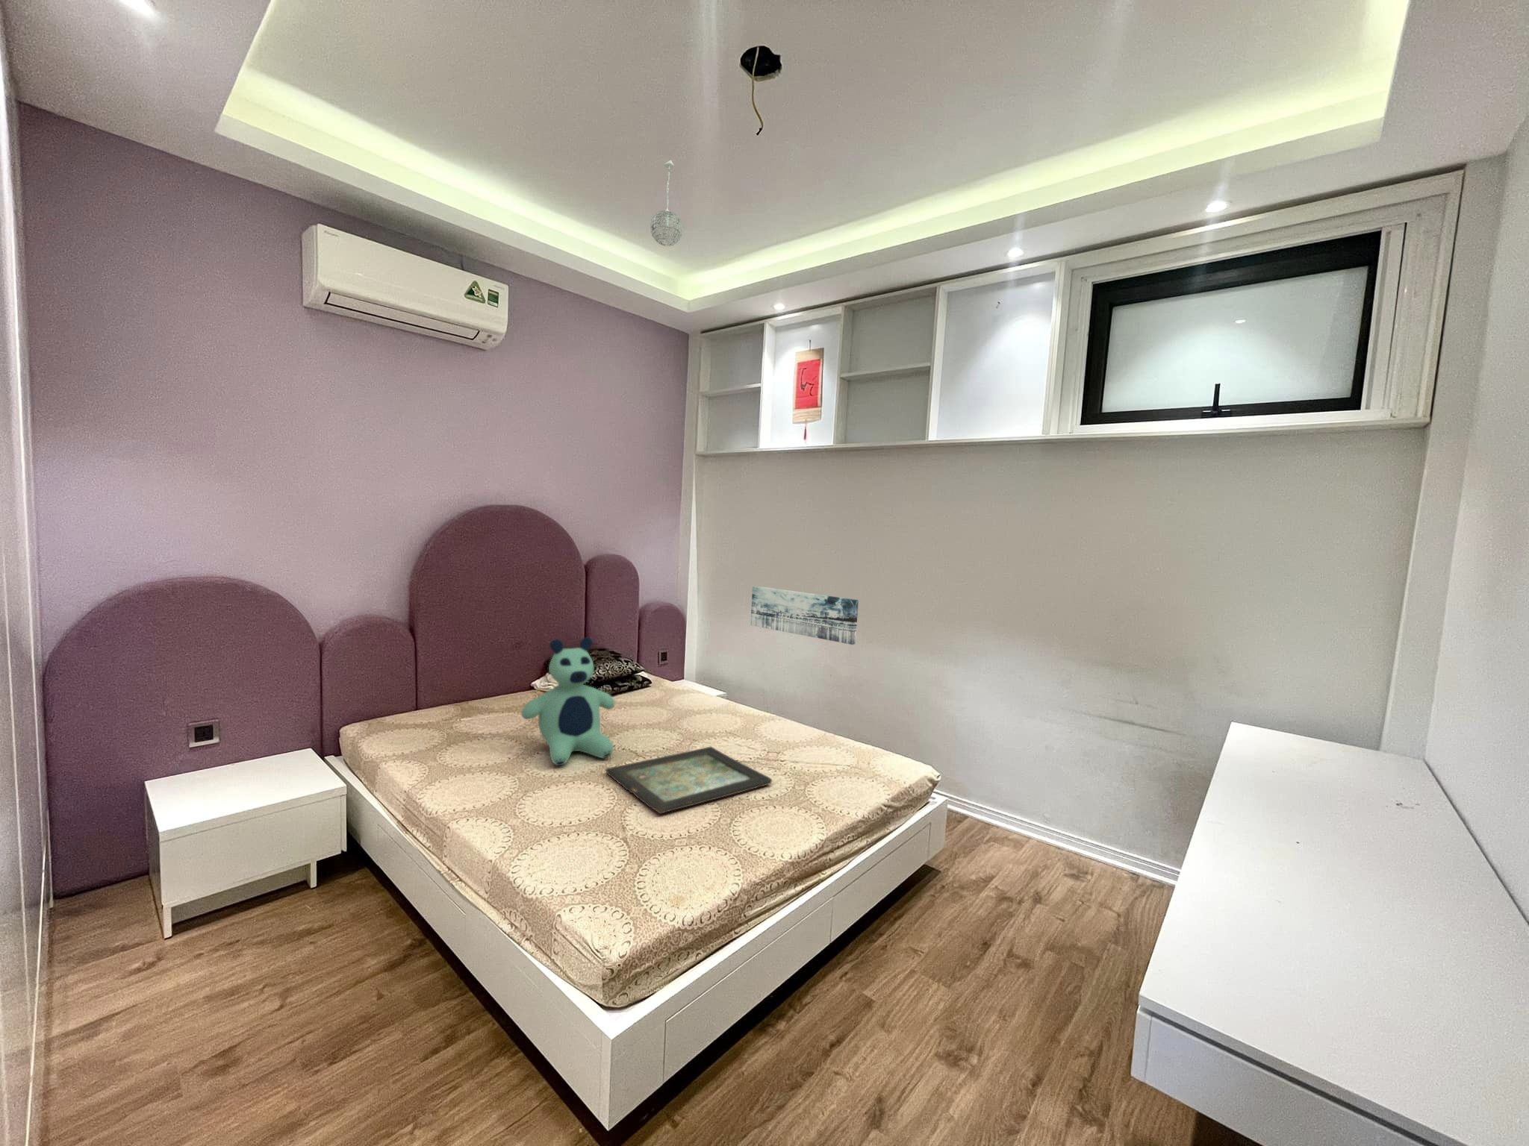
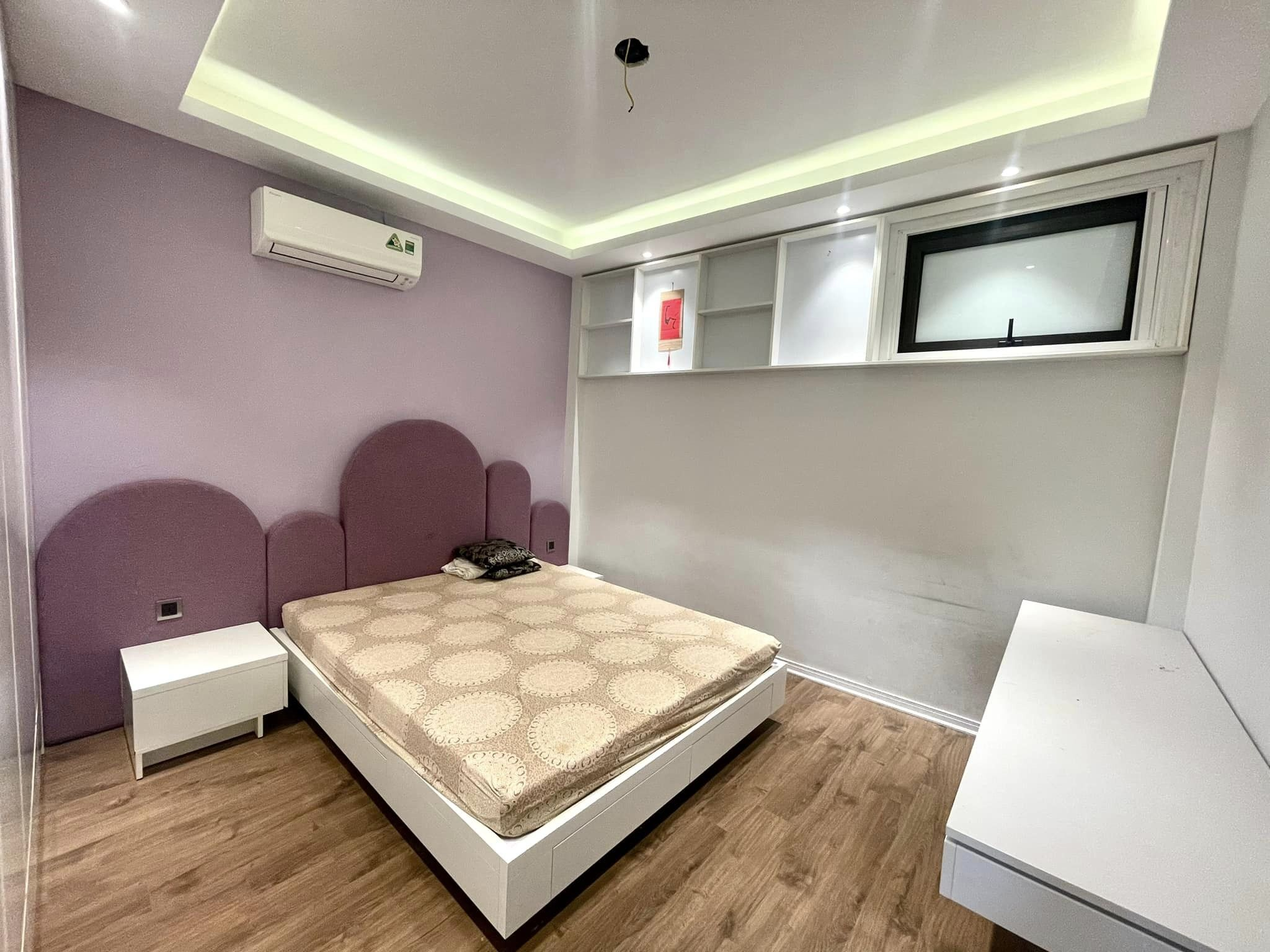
- bear [520,637,616,767]
- wall art [750,585,860,645]
- pendant light [650,159,684,247]
- tray [604,746,773,815]
